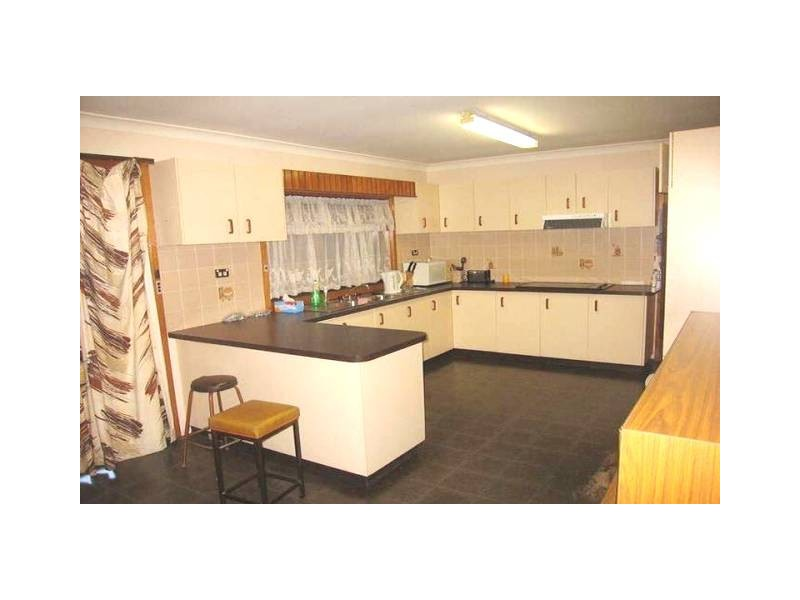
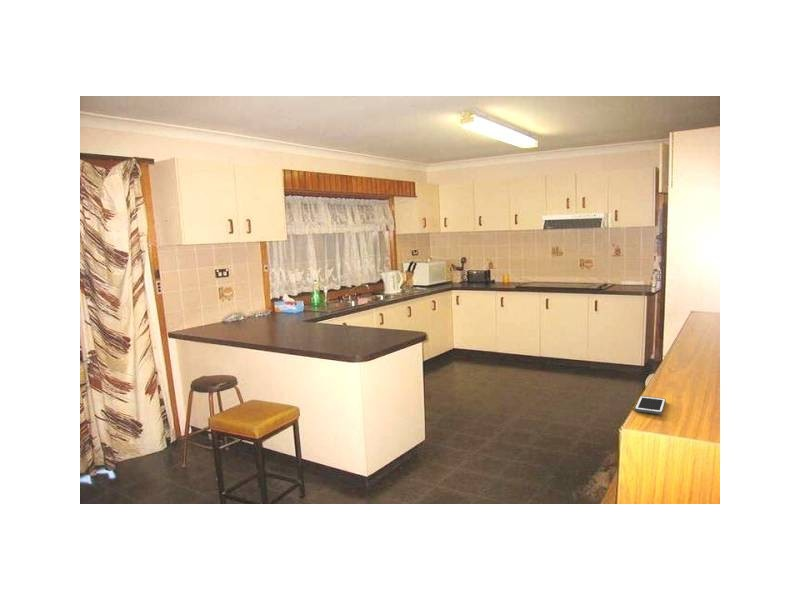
+ cell phone [634,395,667,415]
